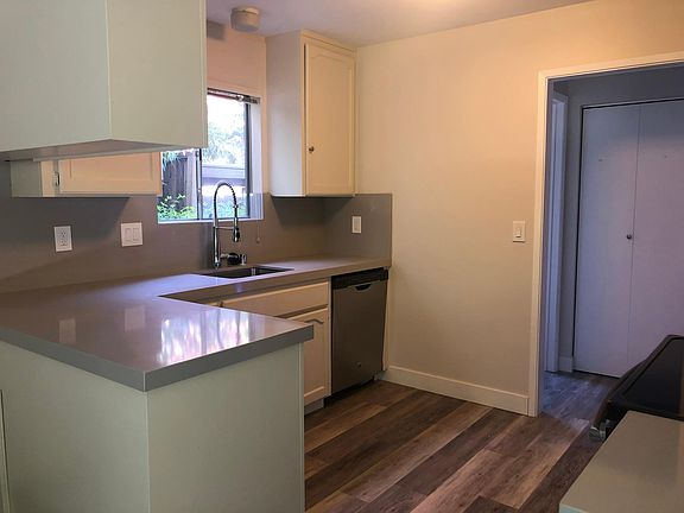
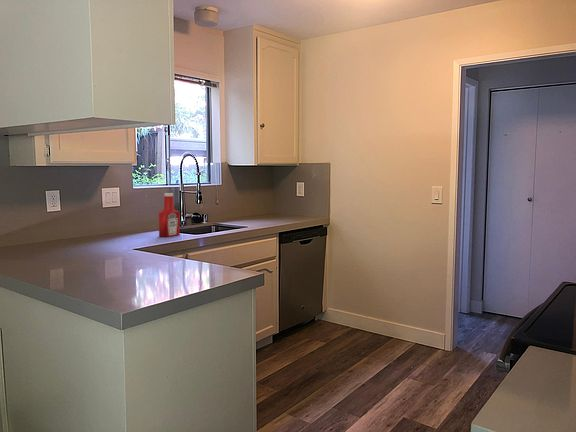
+ soap bottle [158,192,181,238]
